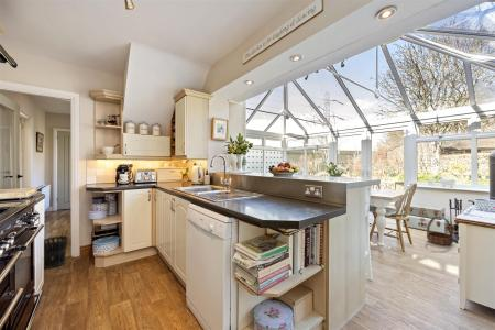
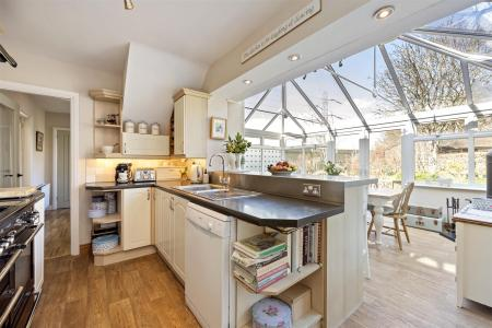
- wastebasket [43,235,69,270]
- basket [426,216,454,246]
